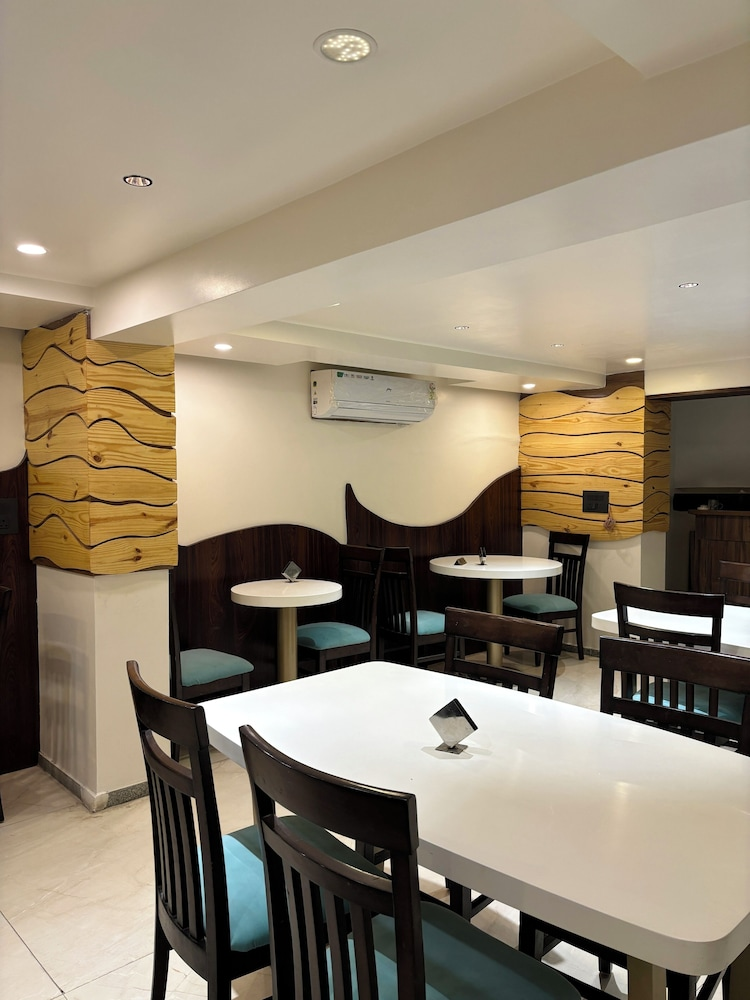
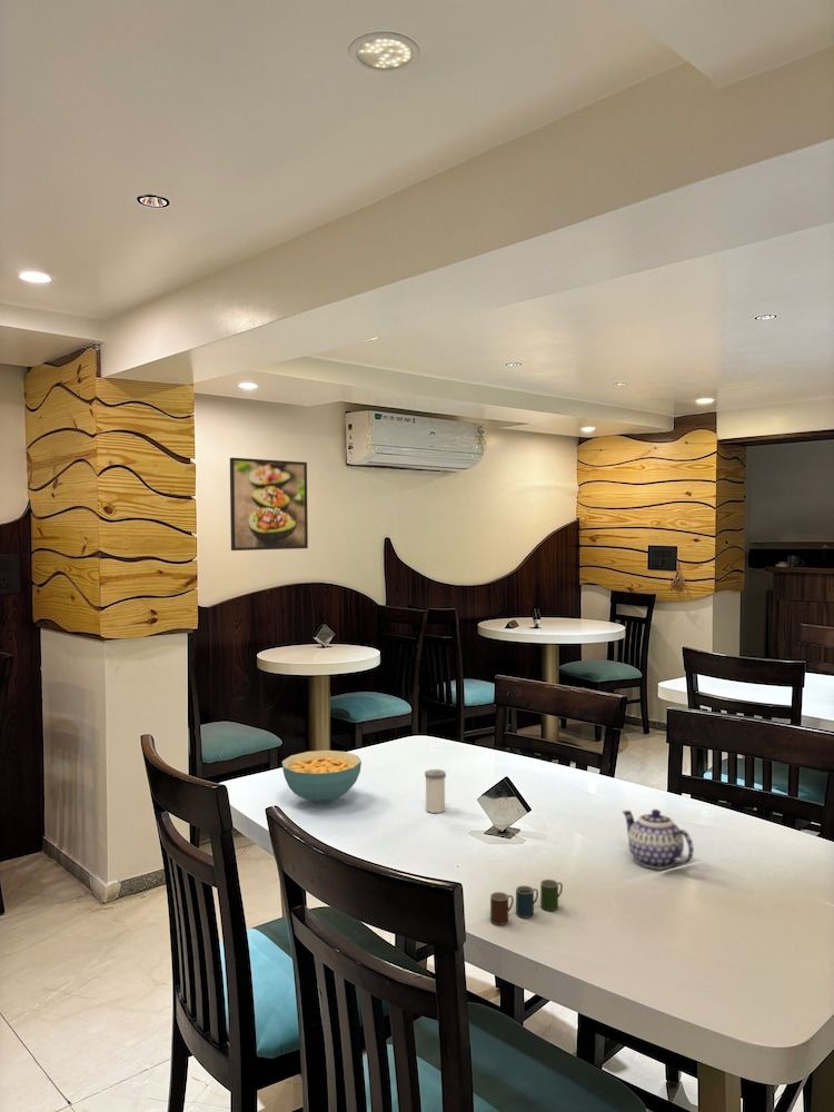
+ salt shaker [424,768,447,814]
+ teapot [620,808,695,870]
+ cereal bowl [281,749,363,805]
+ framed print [229,457,309,552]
+ cup [489,878,564,926]
